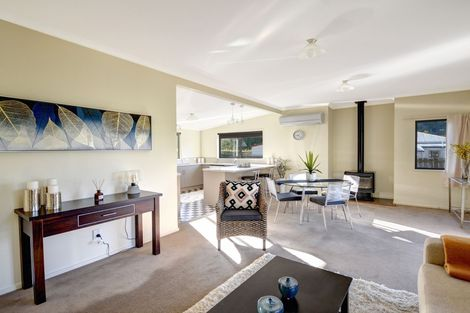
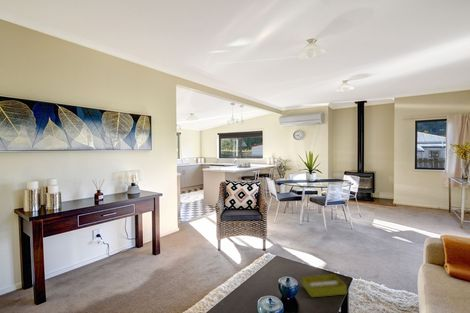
+ tissue box [301,273,348,298]
